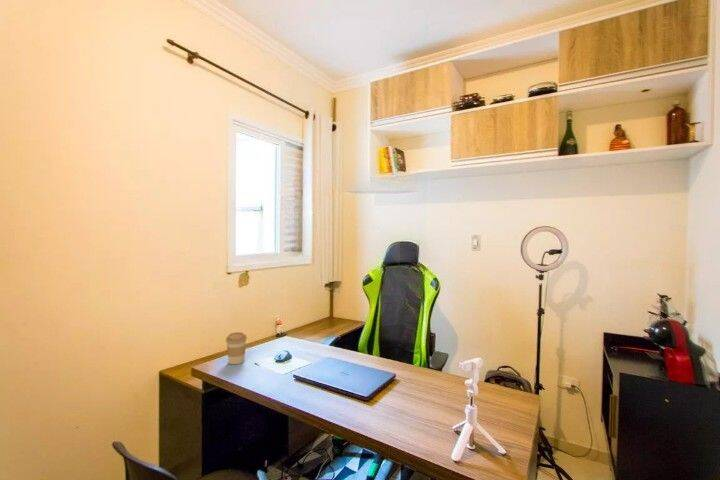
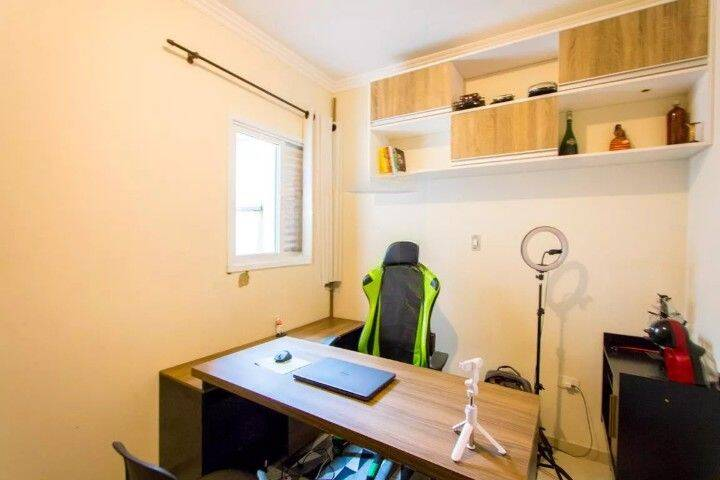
- coffee cup [225,331,248,365]
